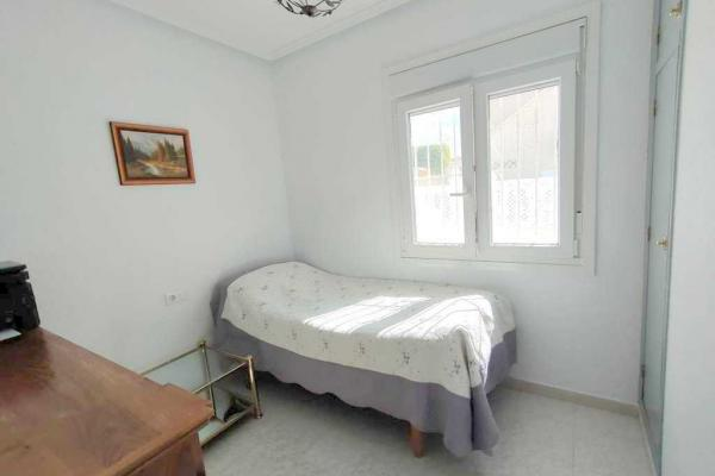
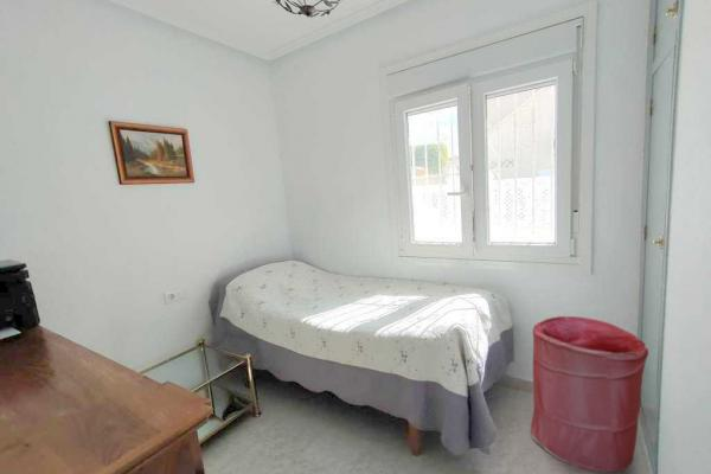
+ laundry hamper [530,315,649,473]
